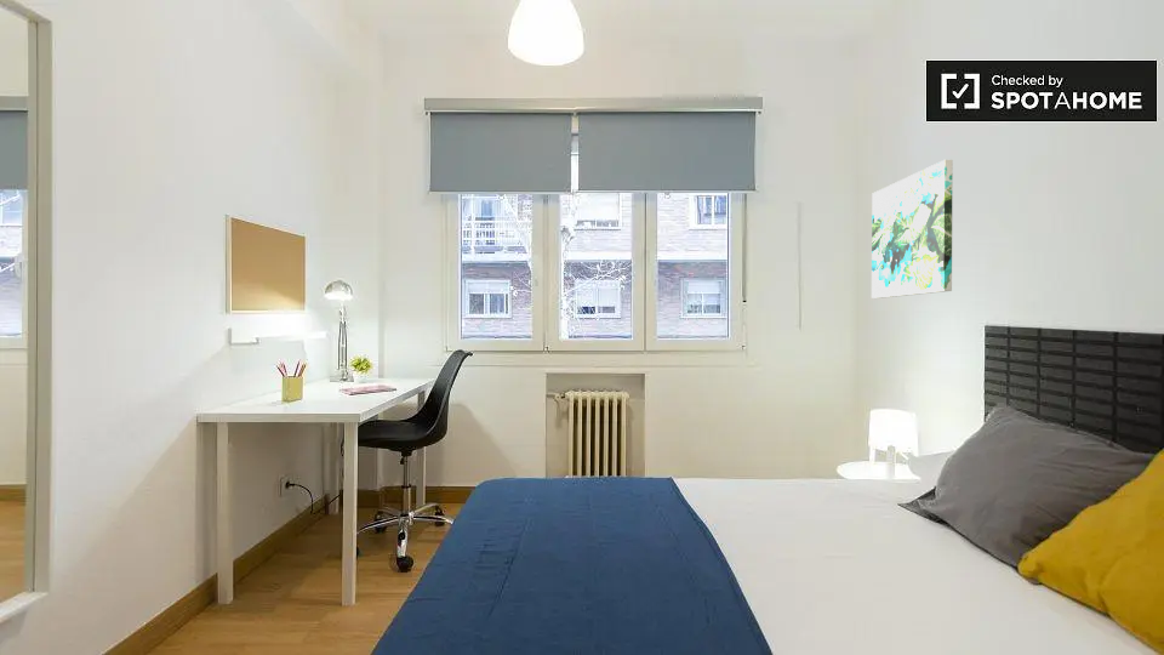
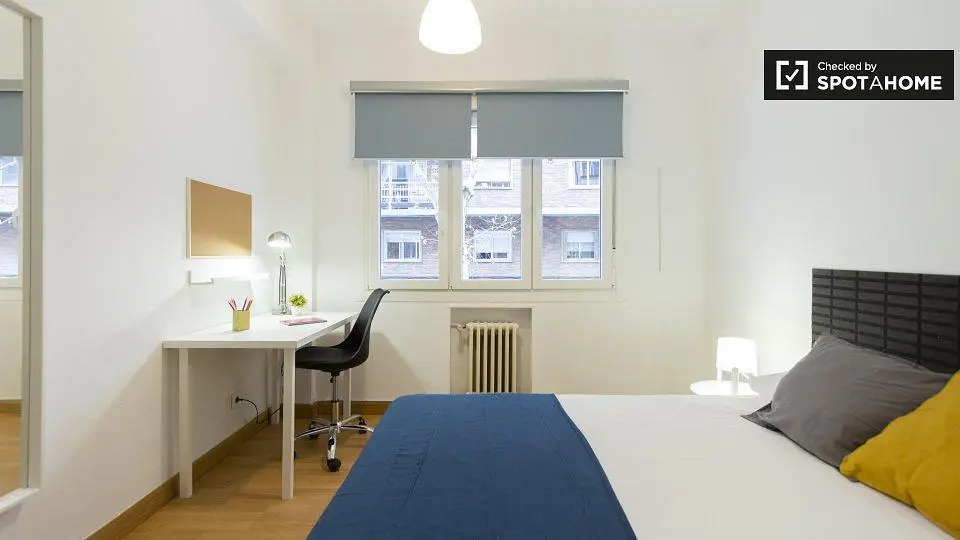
- wall art [871,159,954,300]
